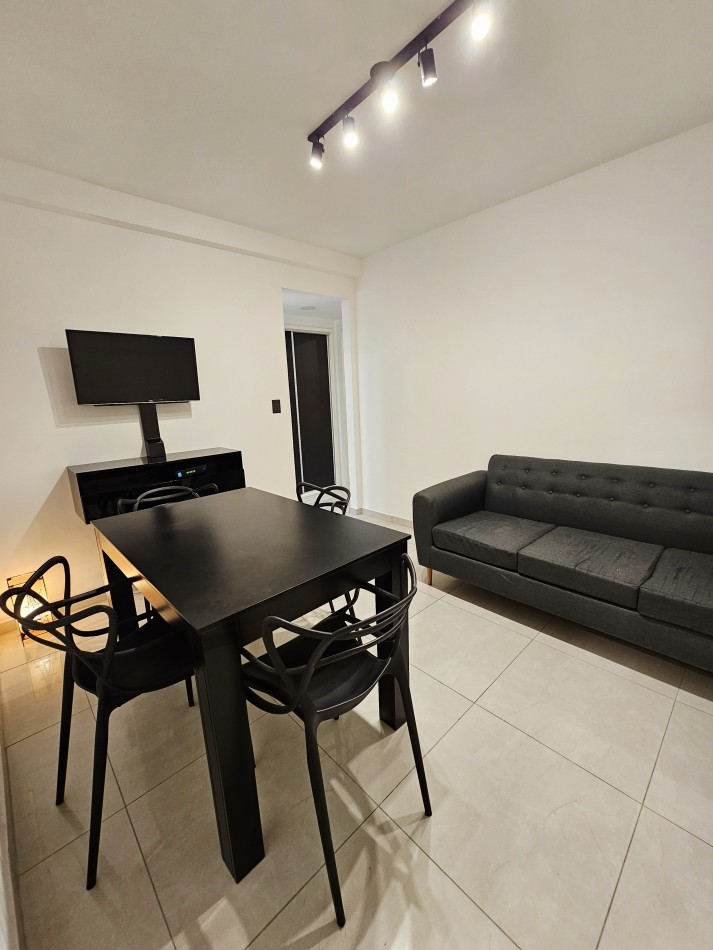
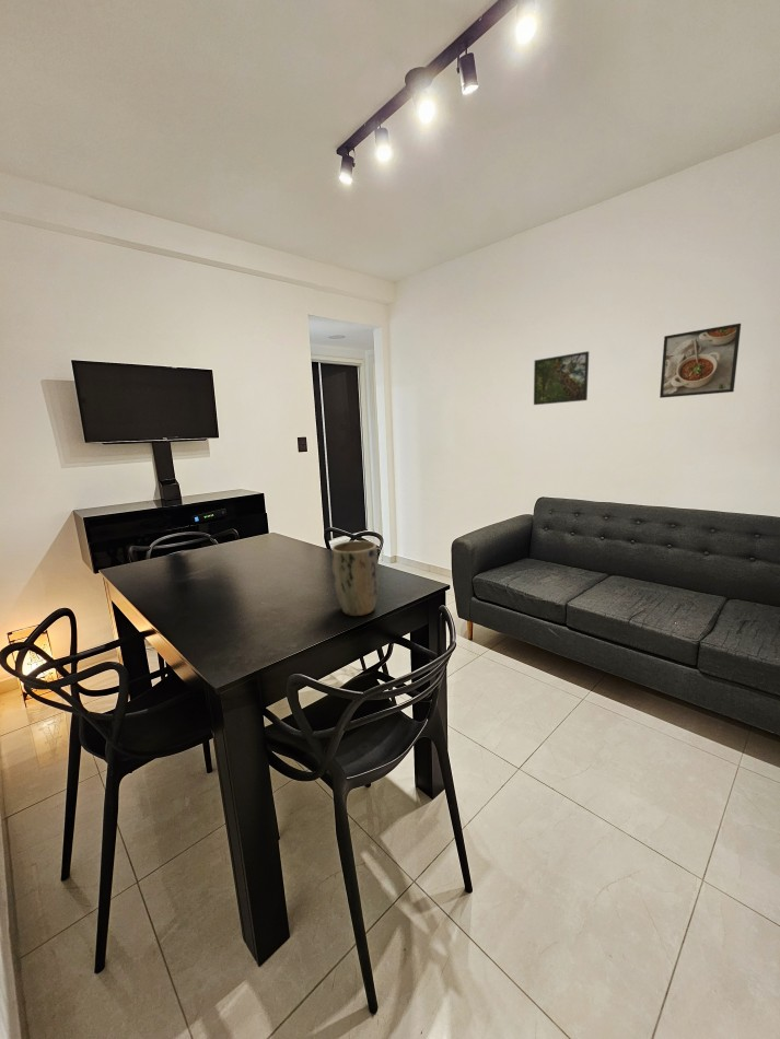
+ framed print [533,350,590,406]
+ plant pot [330,539,380,617]
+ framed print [659,323,742,399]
